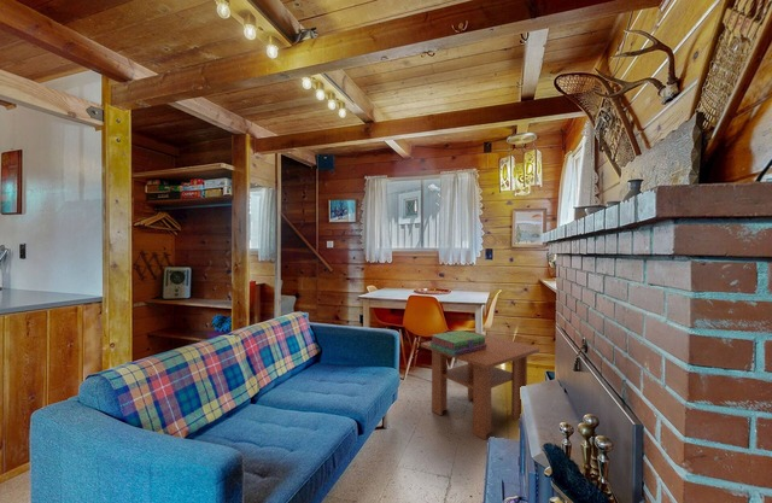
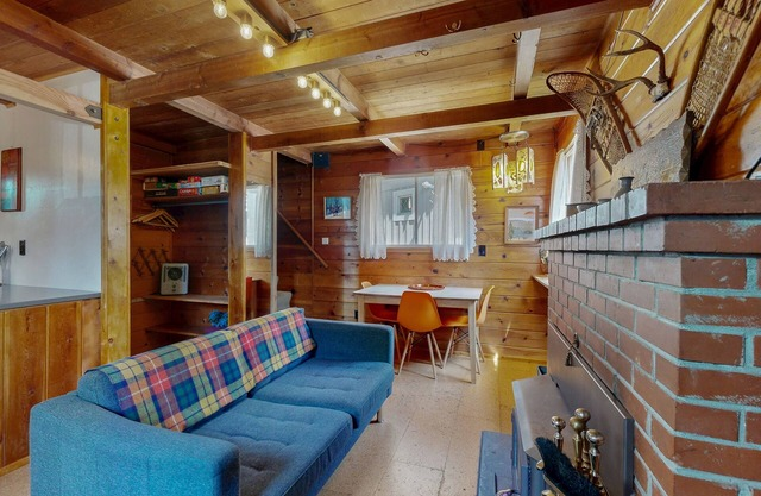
- stack of books [429,329,486,356]
- coffee table [420,331,540,440]
